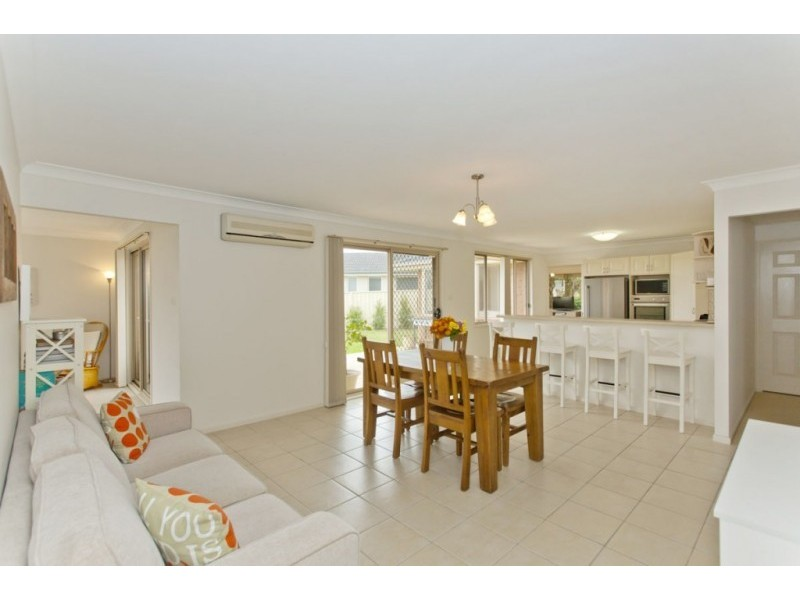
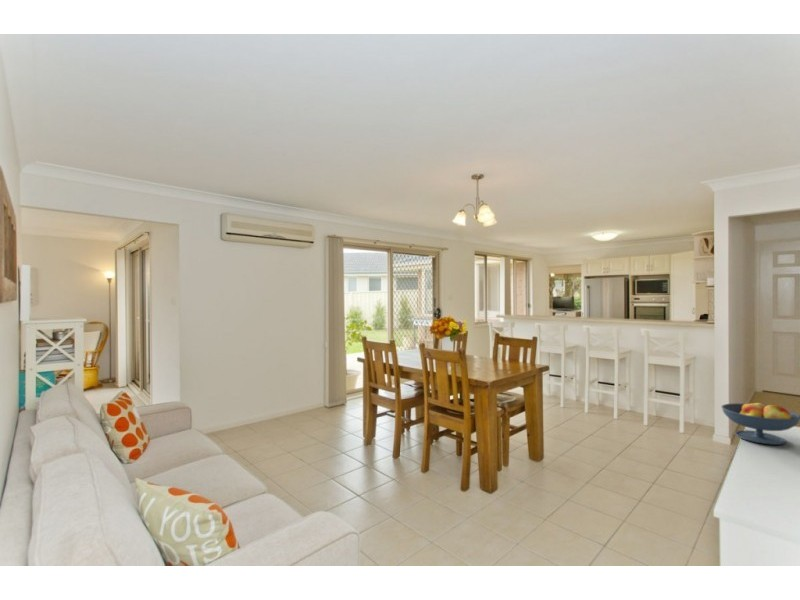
+ fruit bowl [720,399,800,446]
